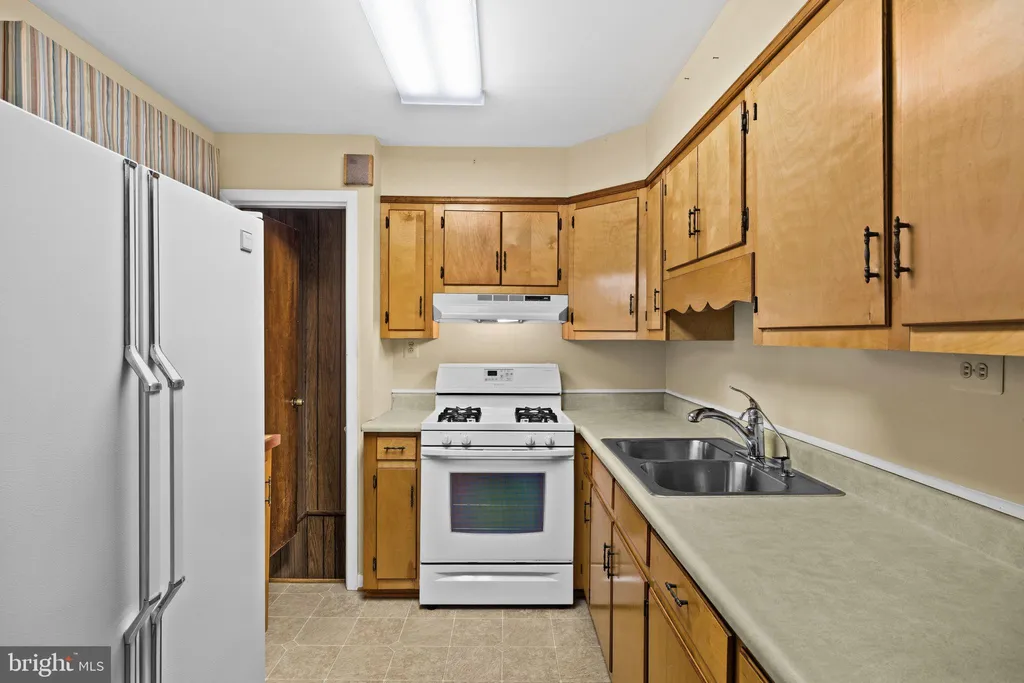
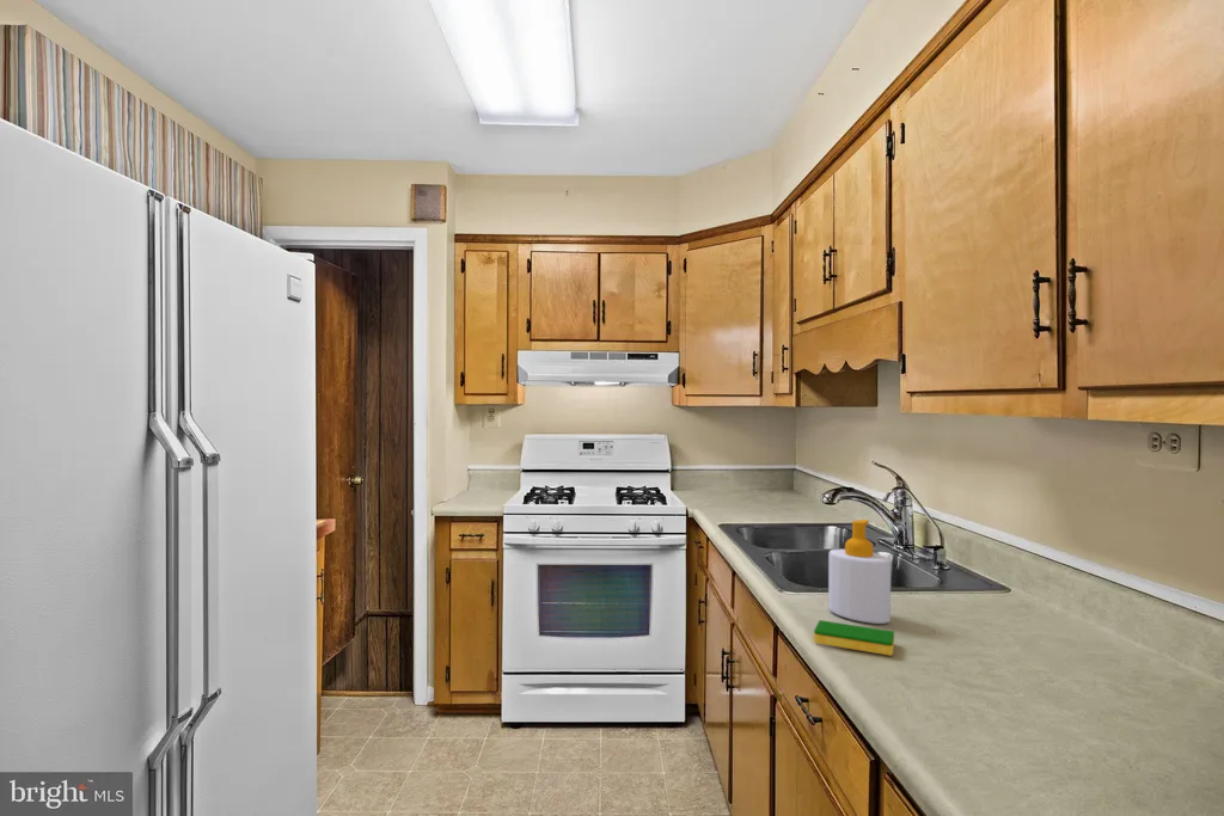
+ dish sponge [813,619,895,657]
+ soap bottle [827,519,892,625]
